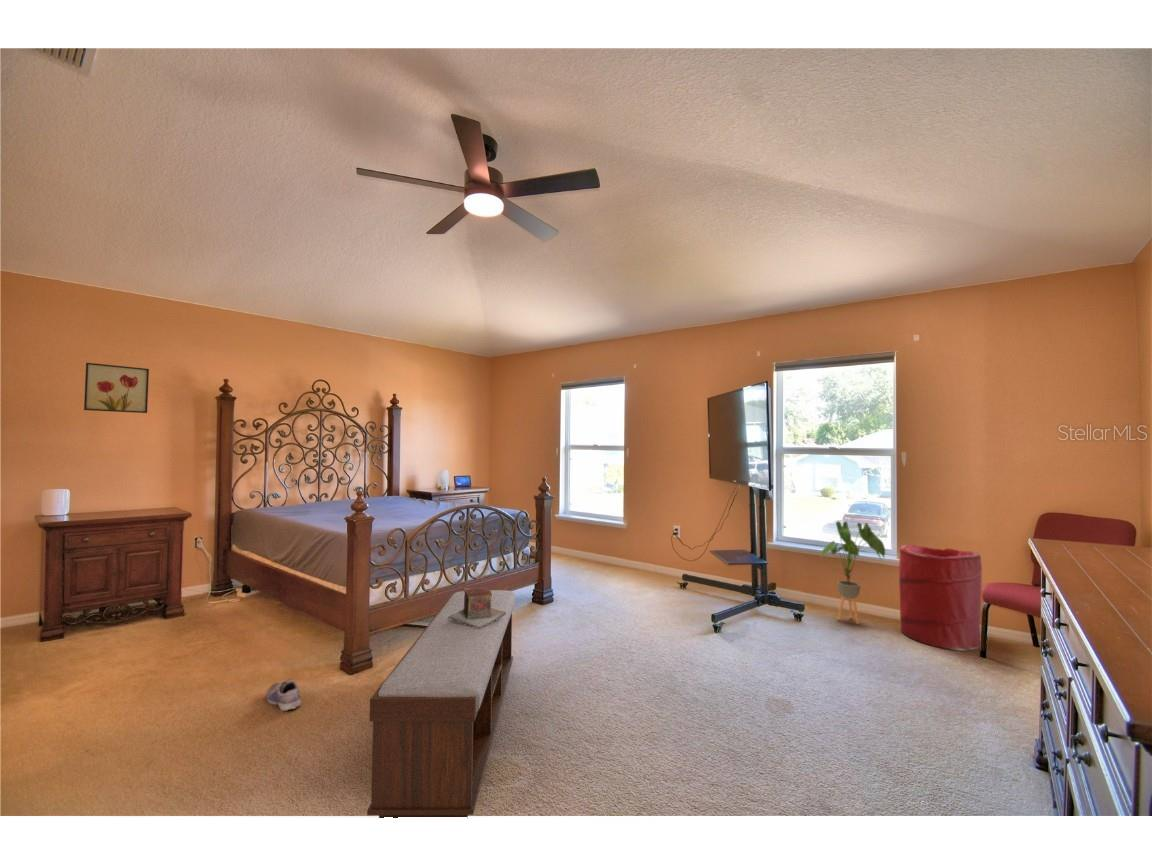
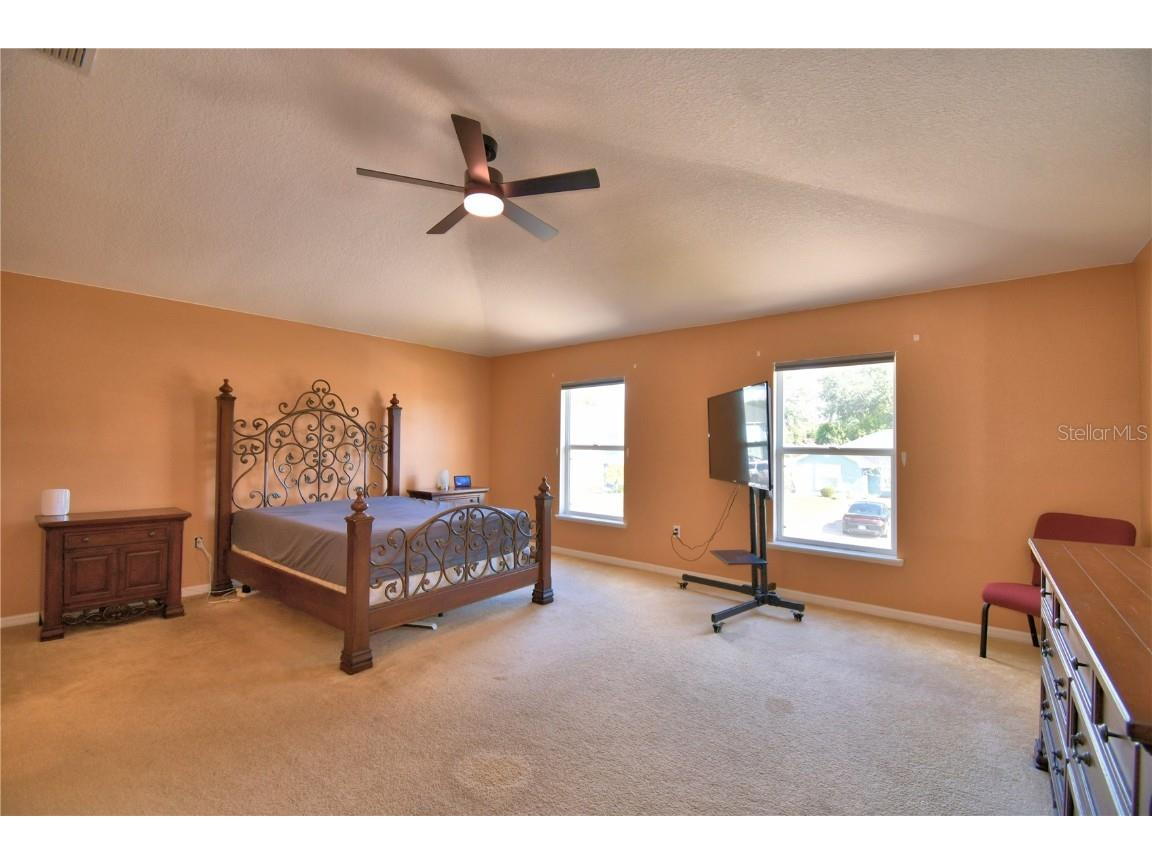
- house plant [820,520,886,625]
- bench [366,589,516,819]
- laundry hamper [898,544,983,652]
- shoe [265,677,302,712]
- decorative box [447,585,507,628]
- wall art [83,362,150,414]
